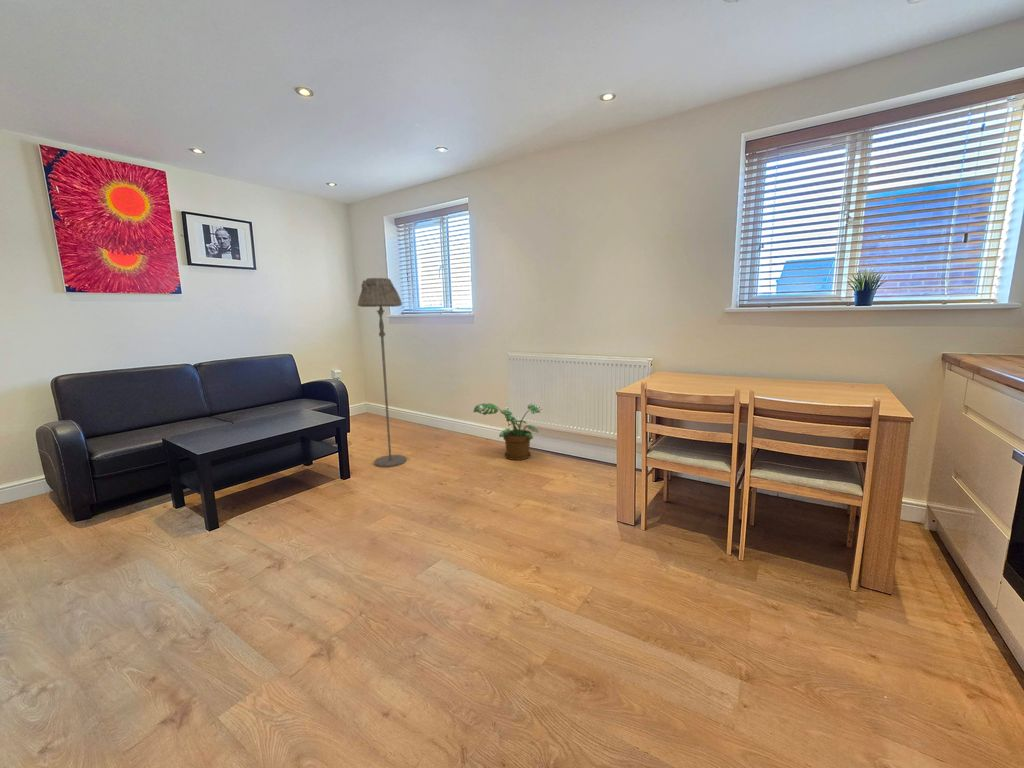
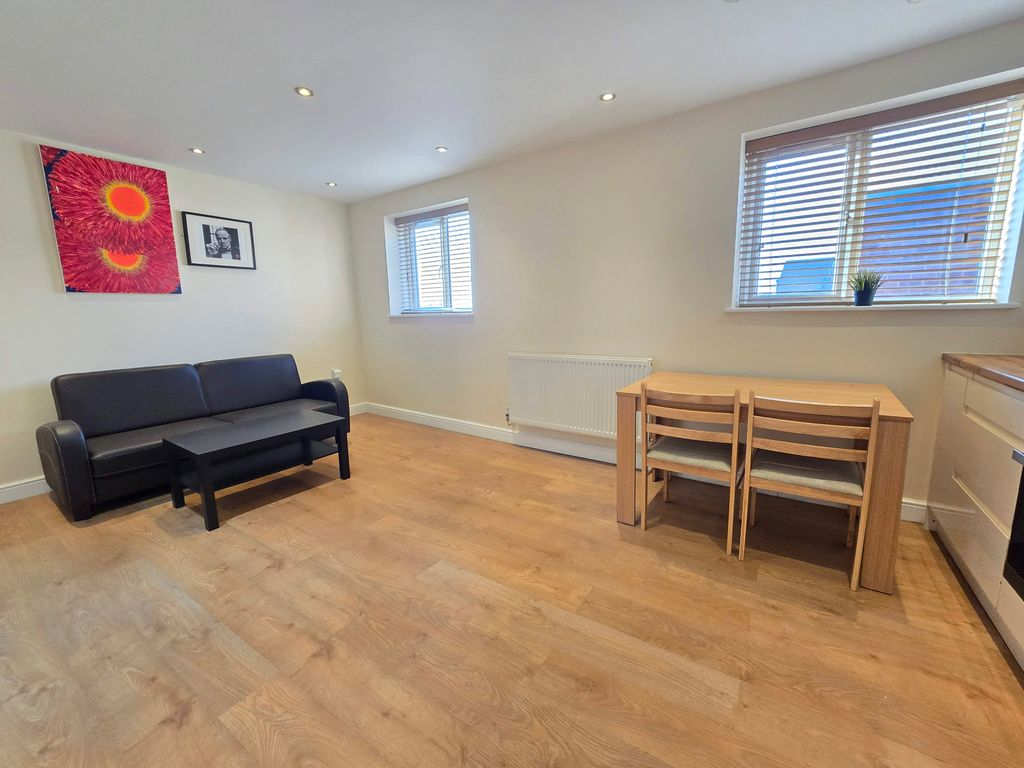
- potted plant [472,402,541,461]
- floor lamp [357,277,407,468]
